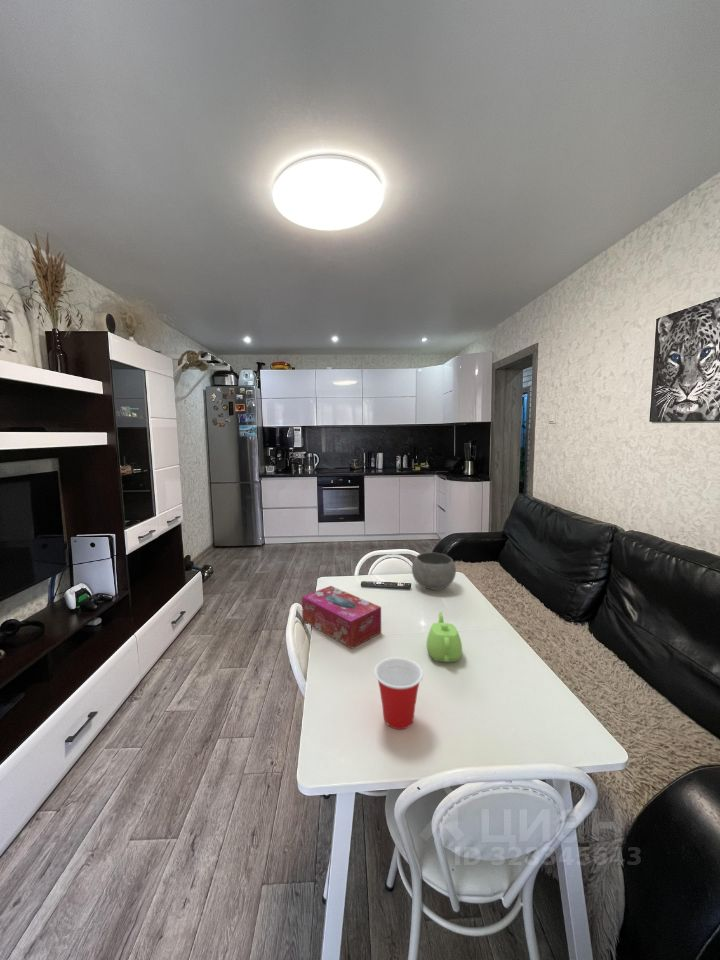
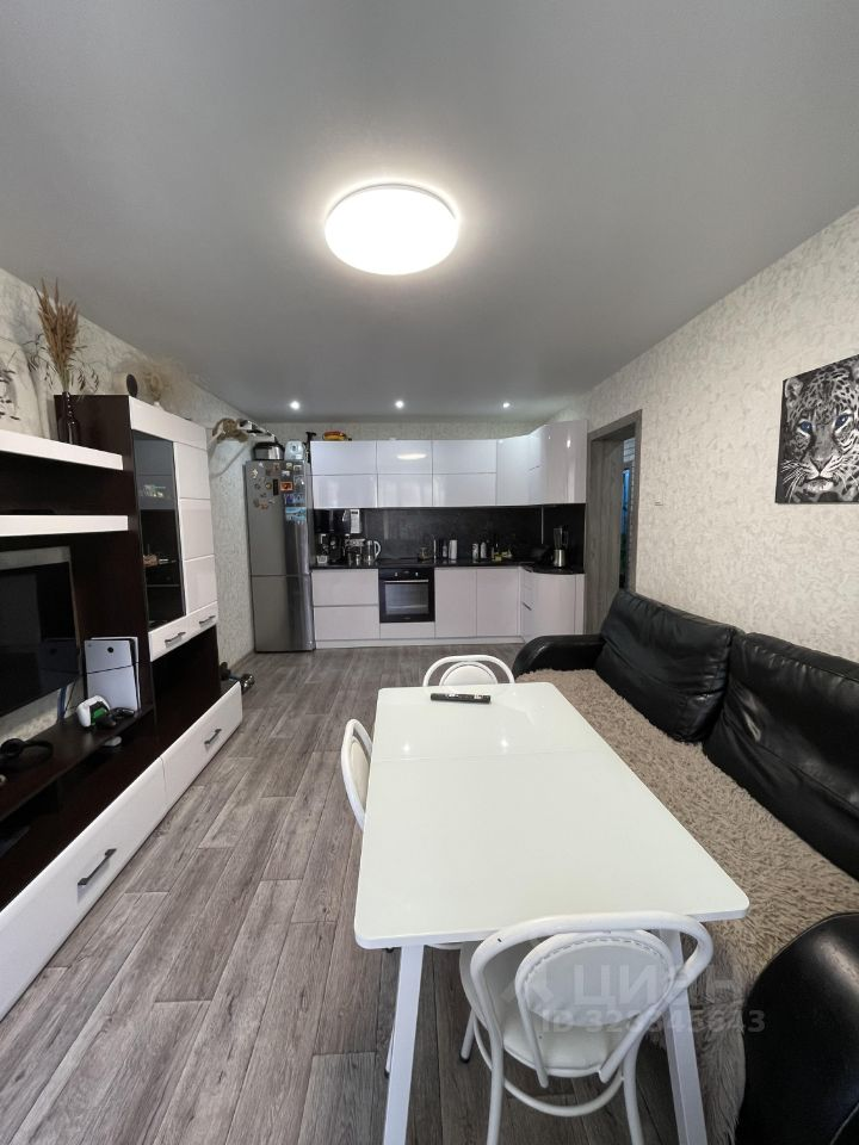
- tissue box [301,585,382,650]
- cup [373,656,424,730]
- bowl [411,552,457,591]
- teapot [426,611,463,663]
